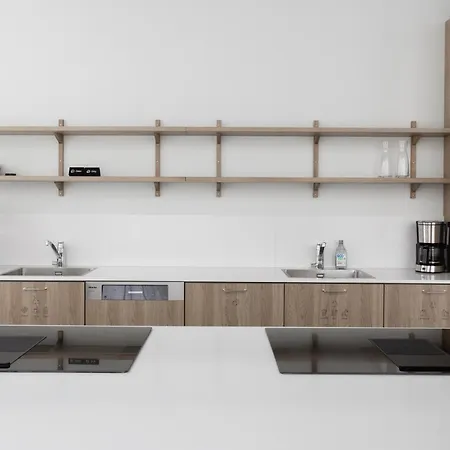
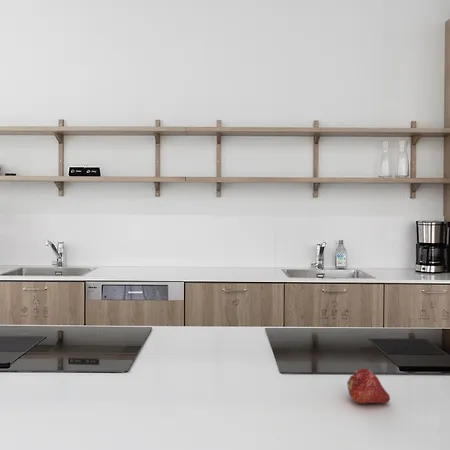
+ fruit [346,368,391,405]
